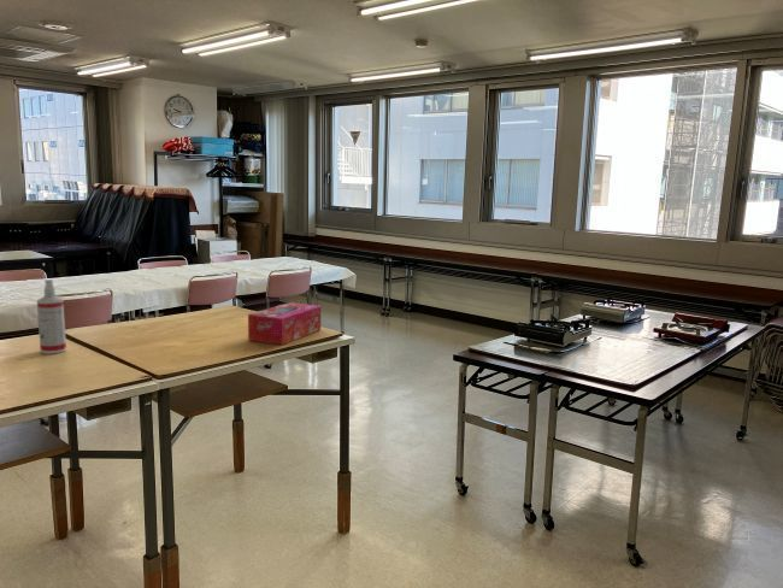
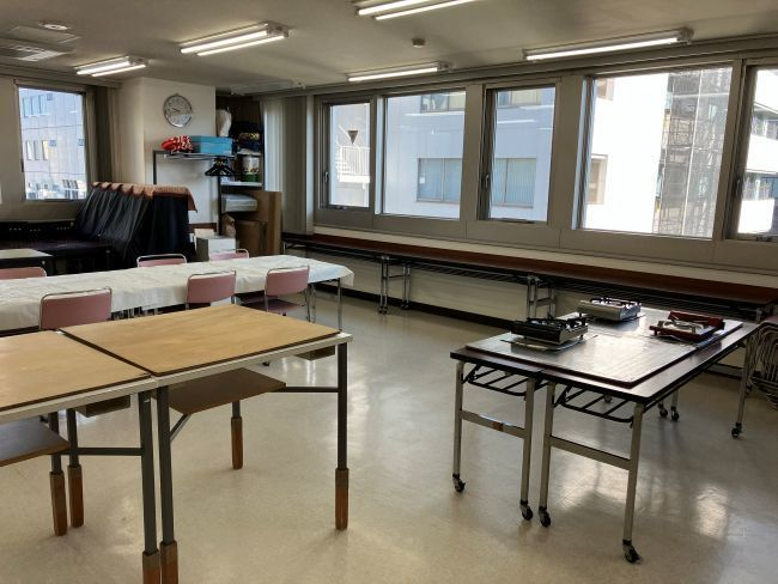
- spray bottle [36,278,67,355]
- tissue box [247,301,322,346]
